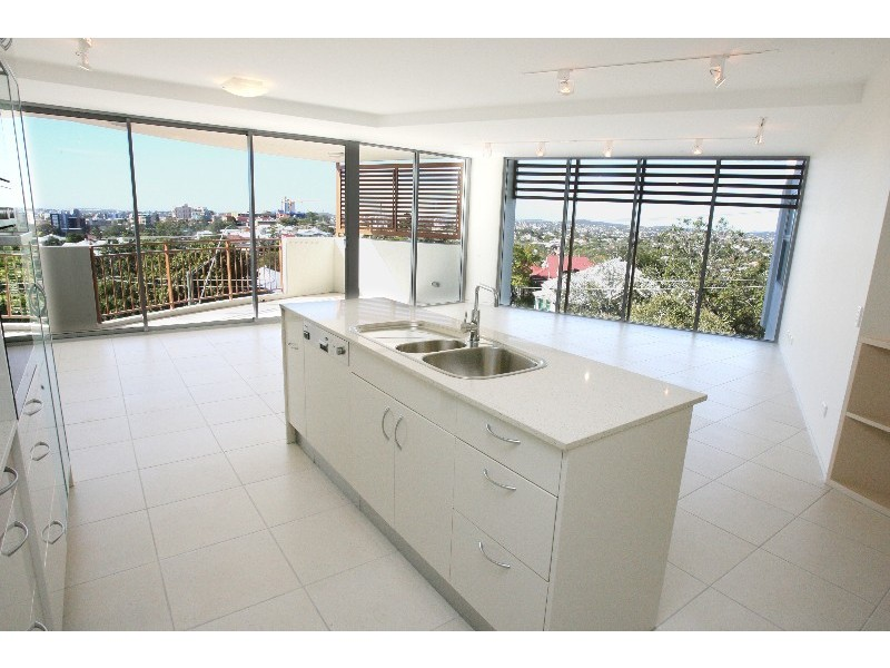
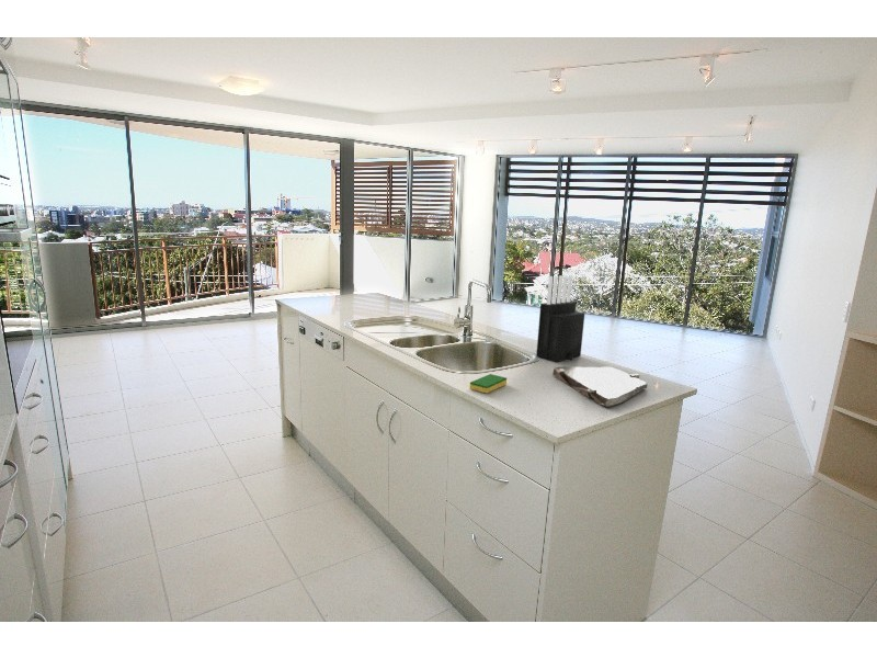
+ dish sponge [468,373,508,394]
+ cutting board [551,365,648,408]
+ knife block [535,274,585,363]
